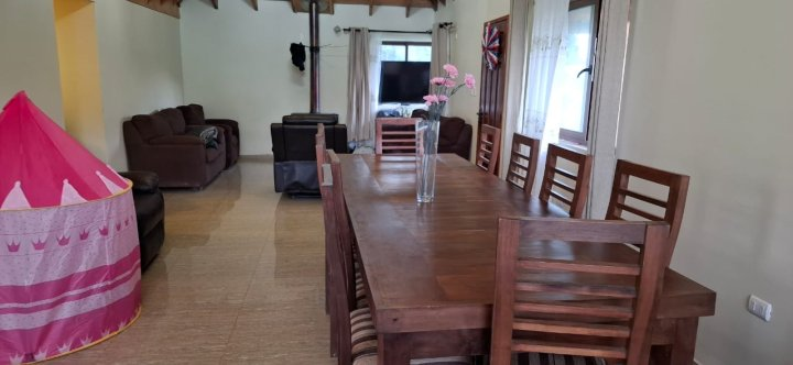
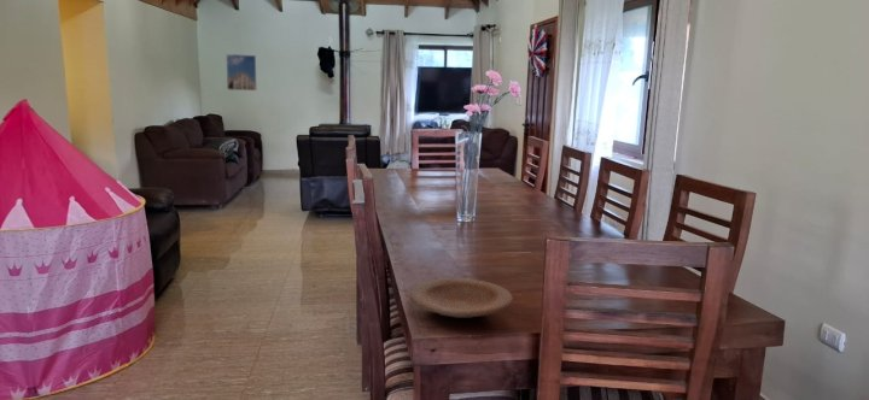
+ plate [408,277,514,319]
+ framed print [226,53,258,92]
